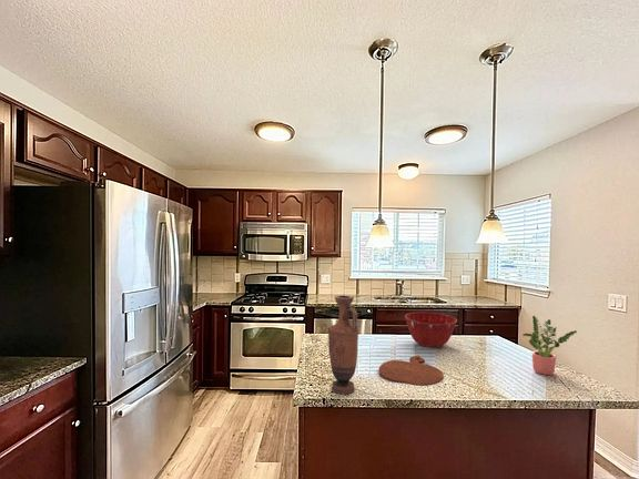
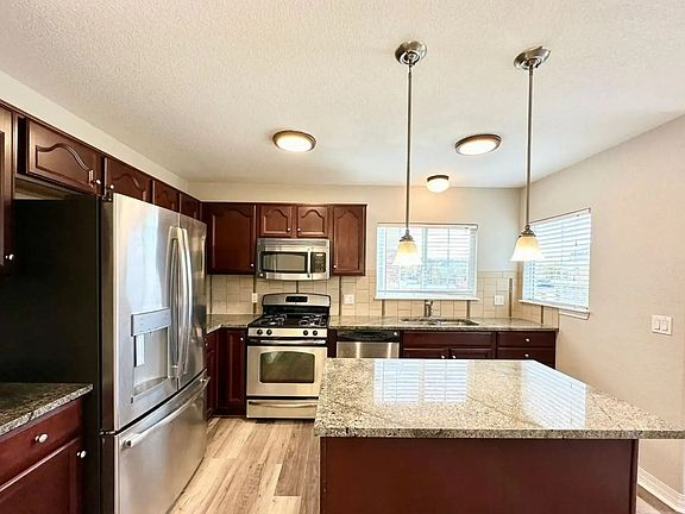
- cutting board [378,355,444,387]
- mixing bowl [404,312,458,348]
- vase [327,294,359,395]
- potted plant [521,315,578,376]
